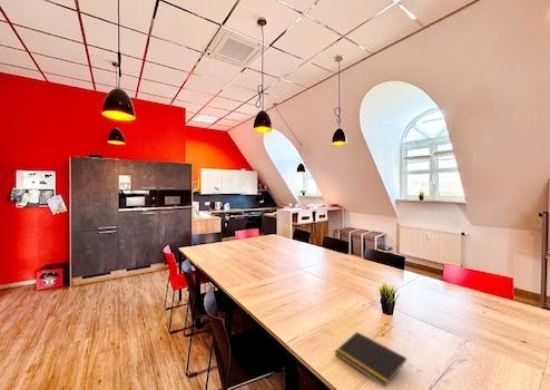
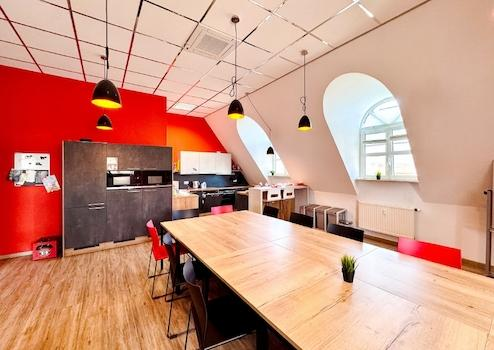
- notepad [334,331,407,389]
